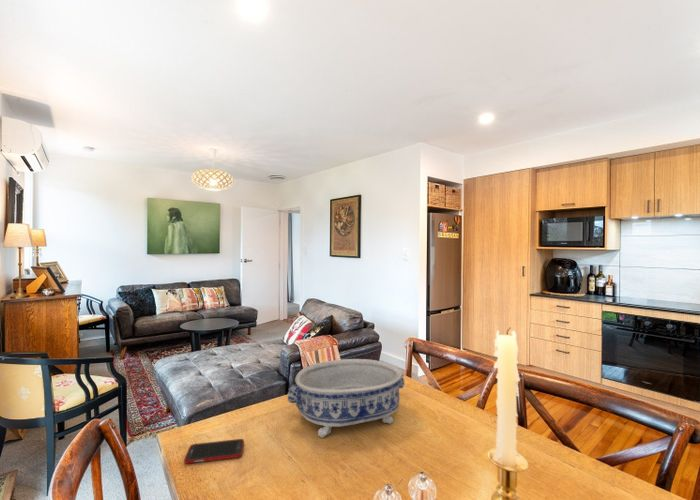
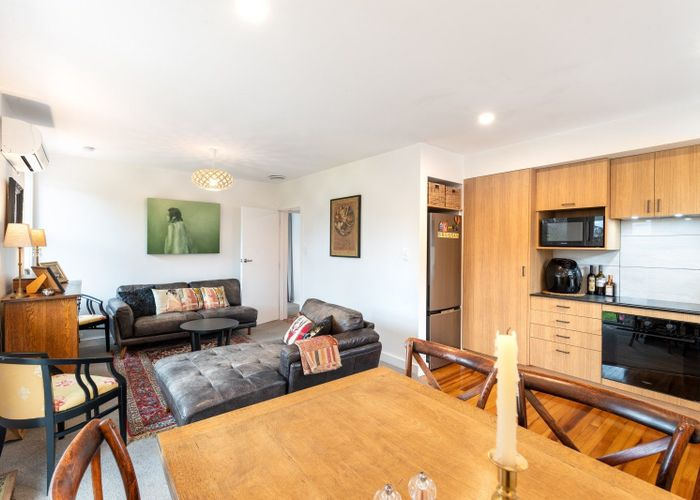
- decorative bowl [286,358,406,439]
- cell phone [183,438,245,465]
